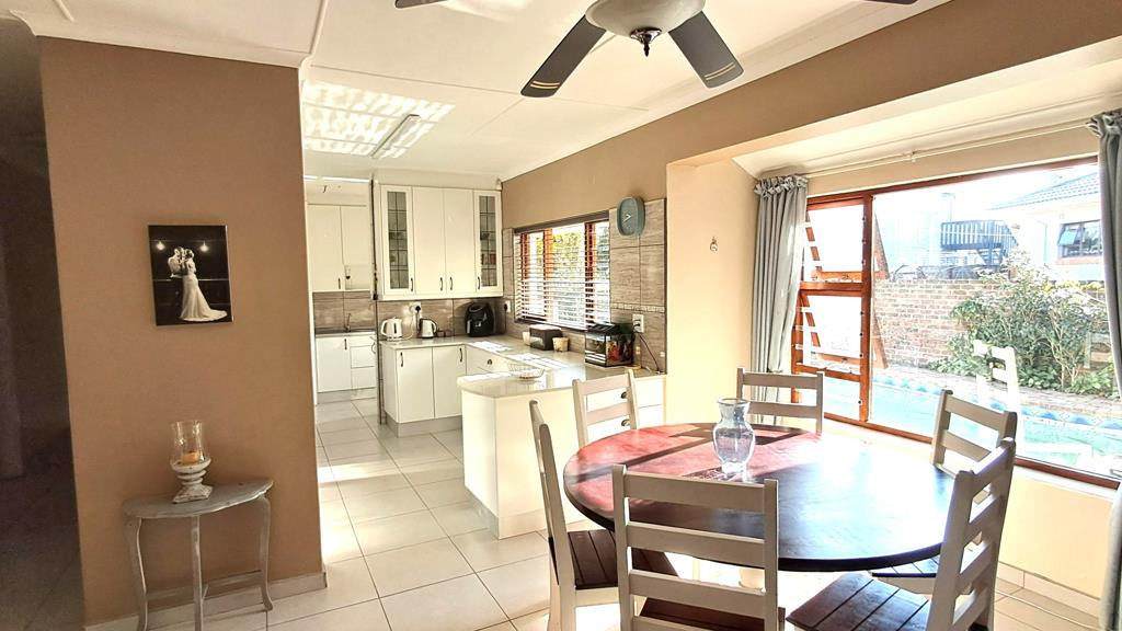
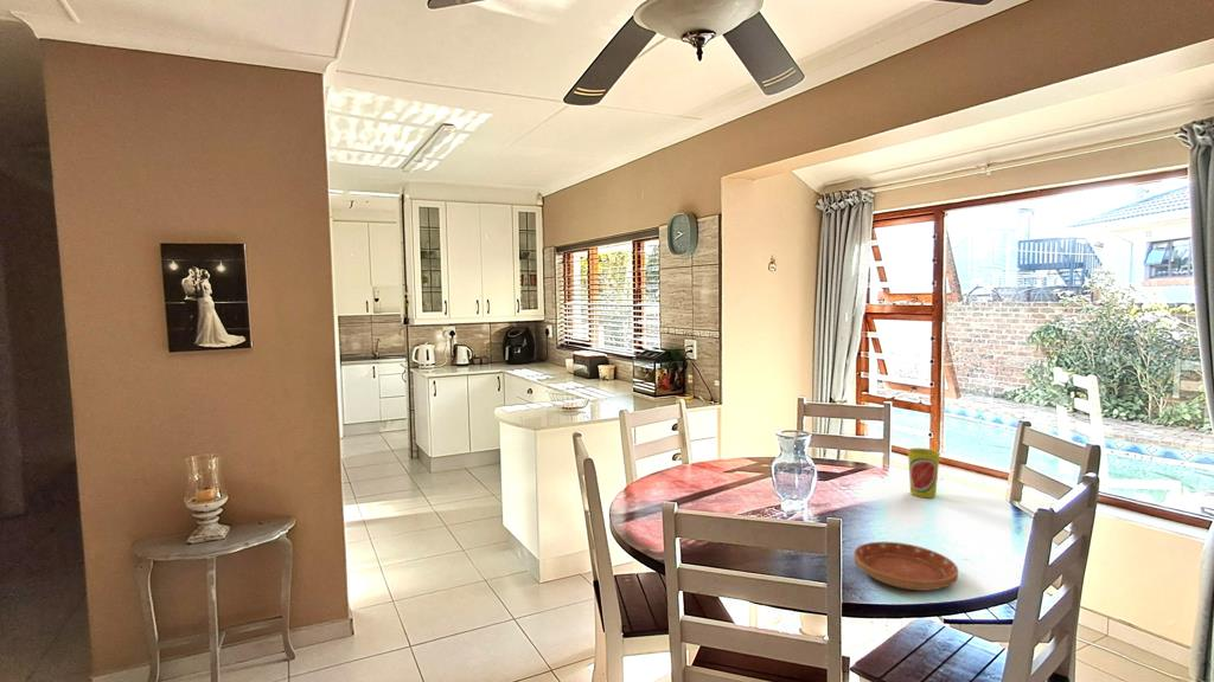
+ cup [907,448,941,498]
+ saucer [852,541,959,592]
